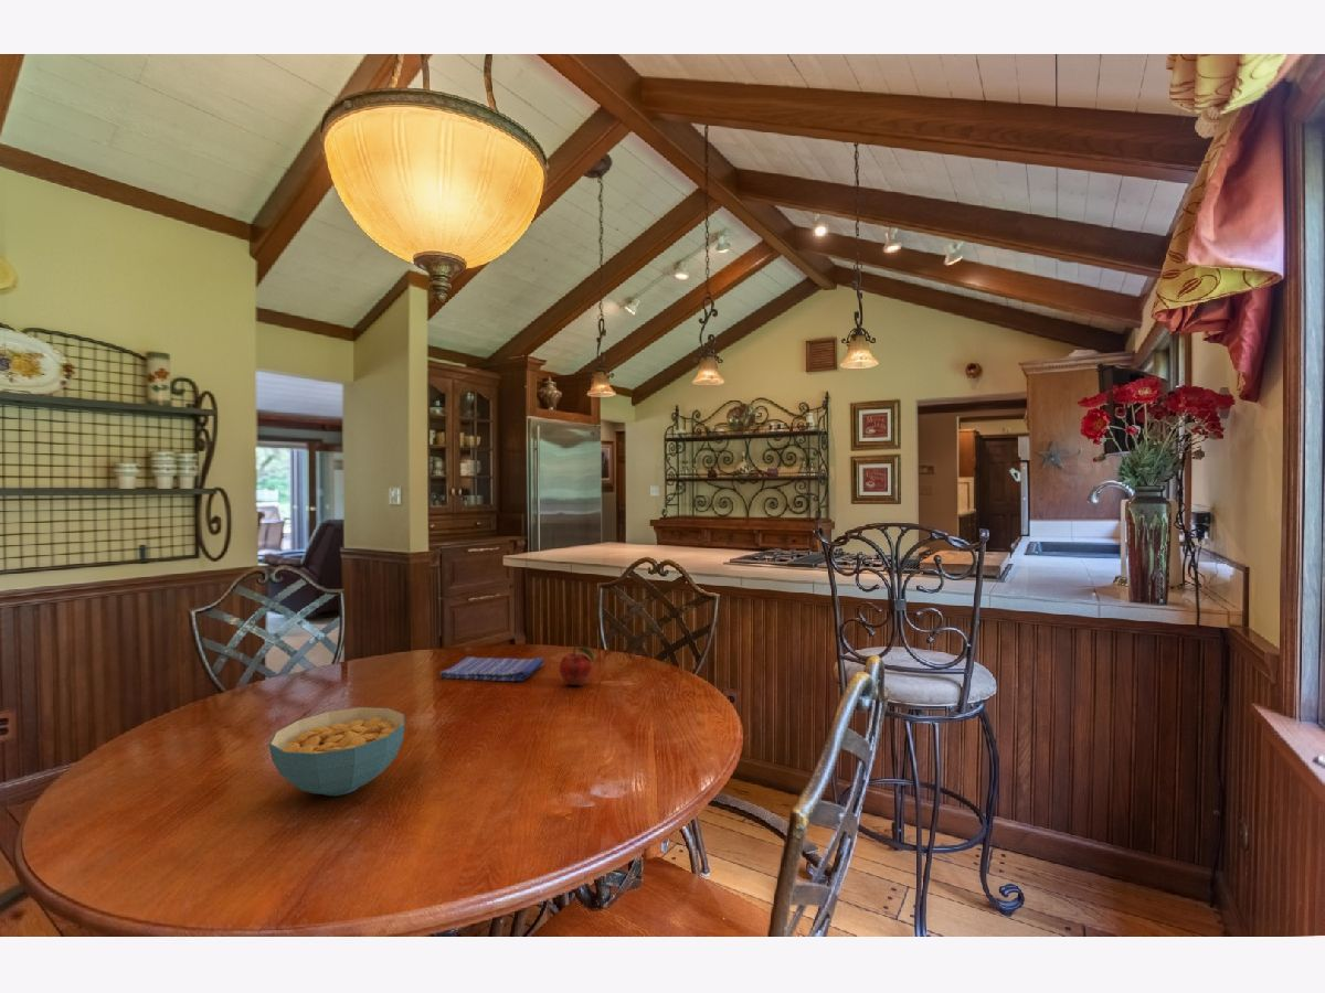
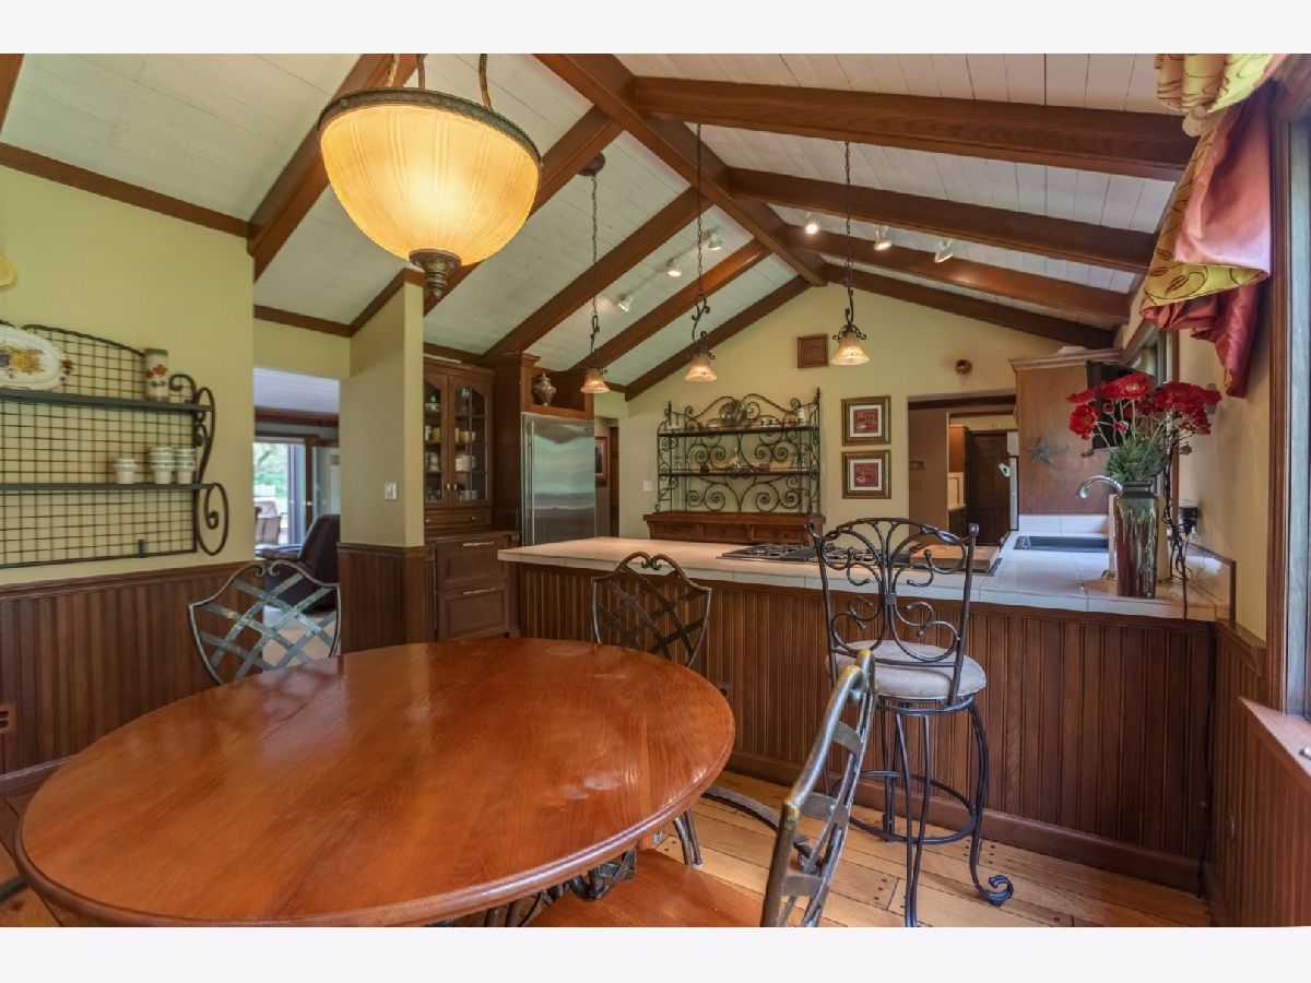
- dish towel [438,655,545,683]
- fruit [559,644,595,686]
- cereal bowl [268,706,406,797]
